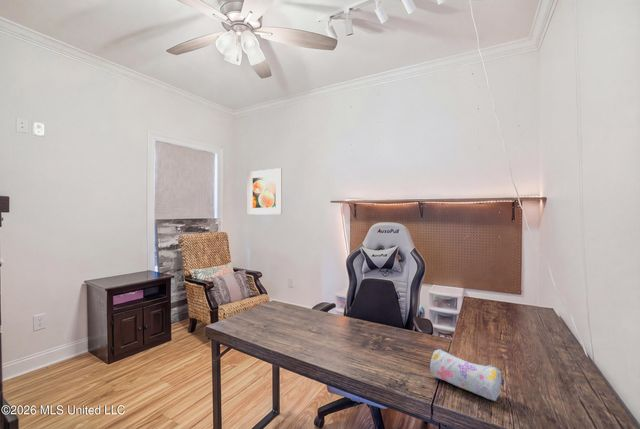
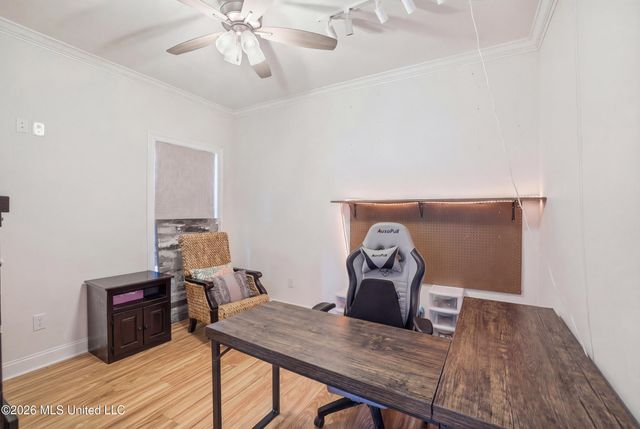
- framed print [247,167,283,216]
- pencil case [429,348,505,402]
